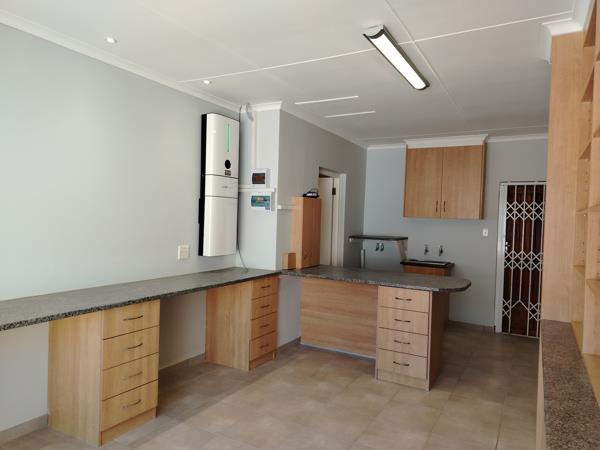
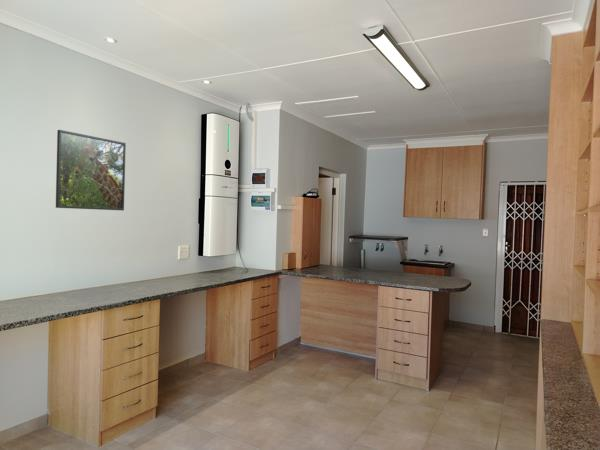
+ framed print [55,129,127,211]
